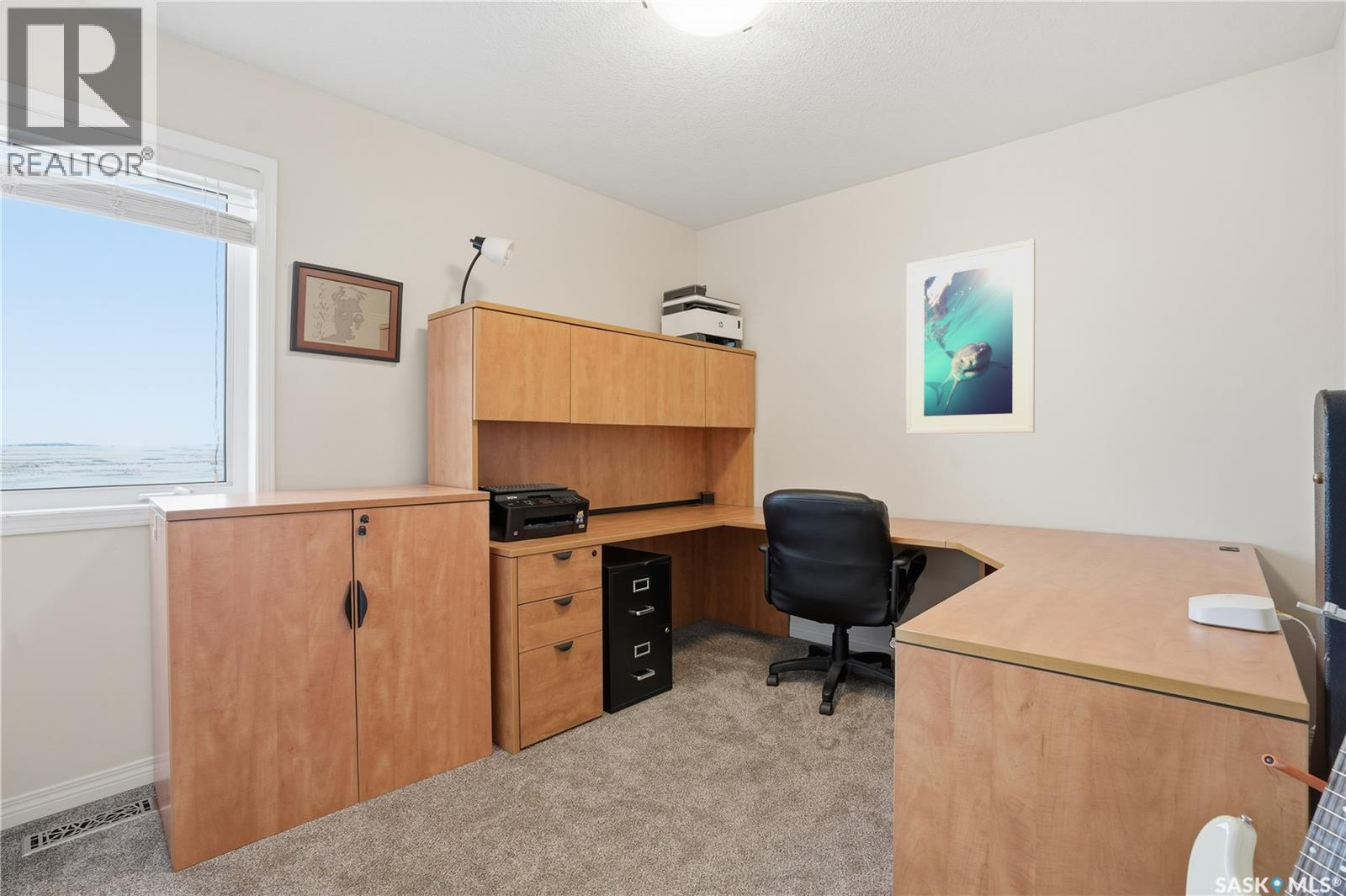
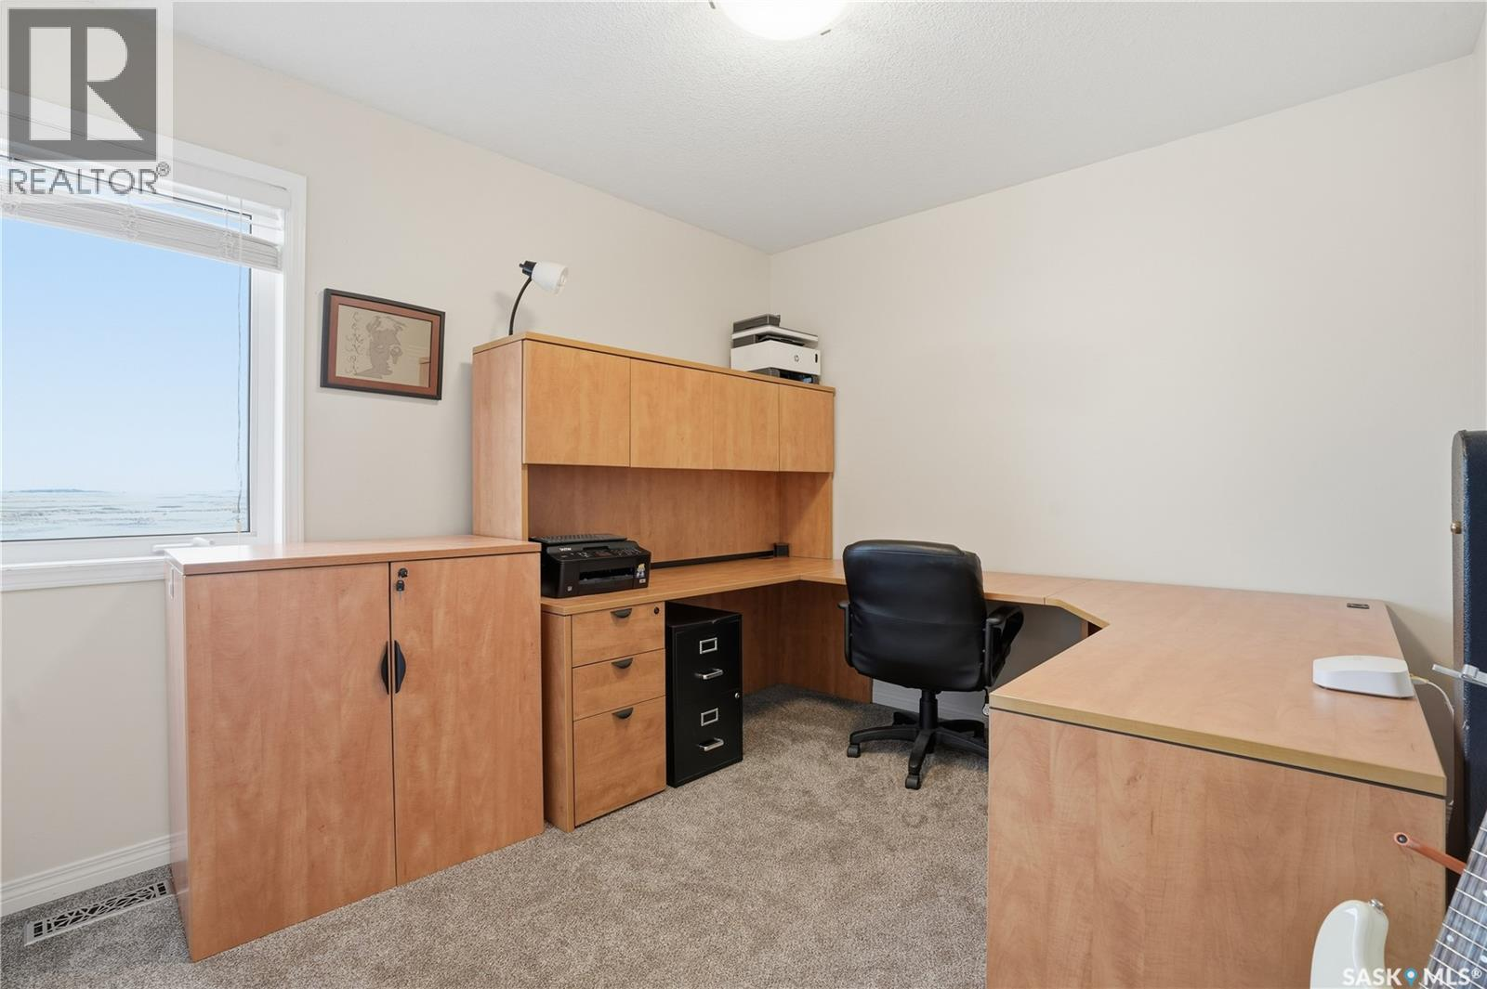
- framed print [905,238,1036,435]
